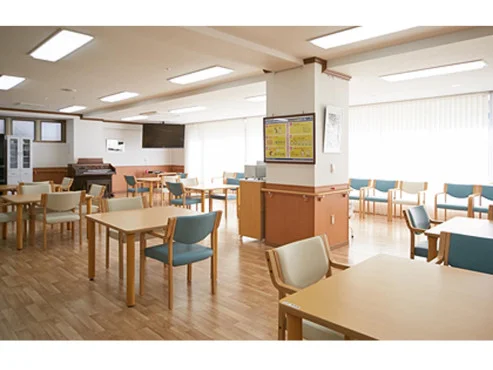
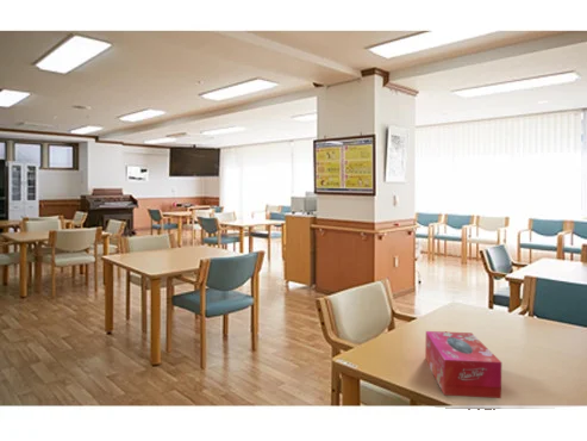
+ tissue box [424,330,502,399]
